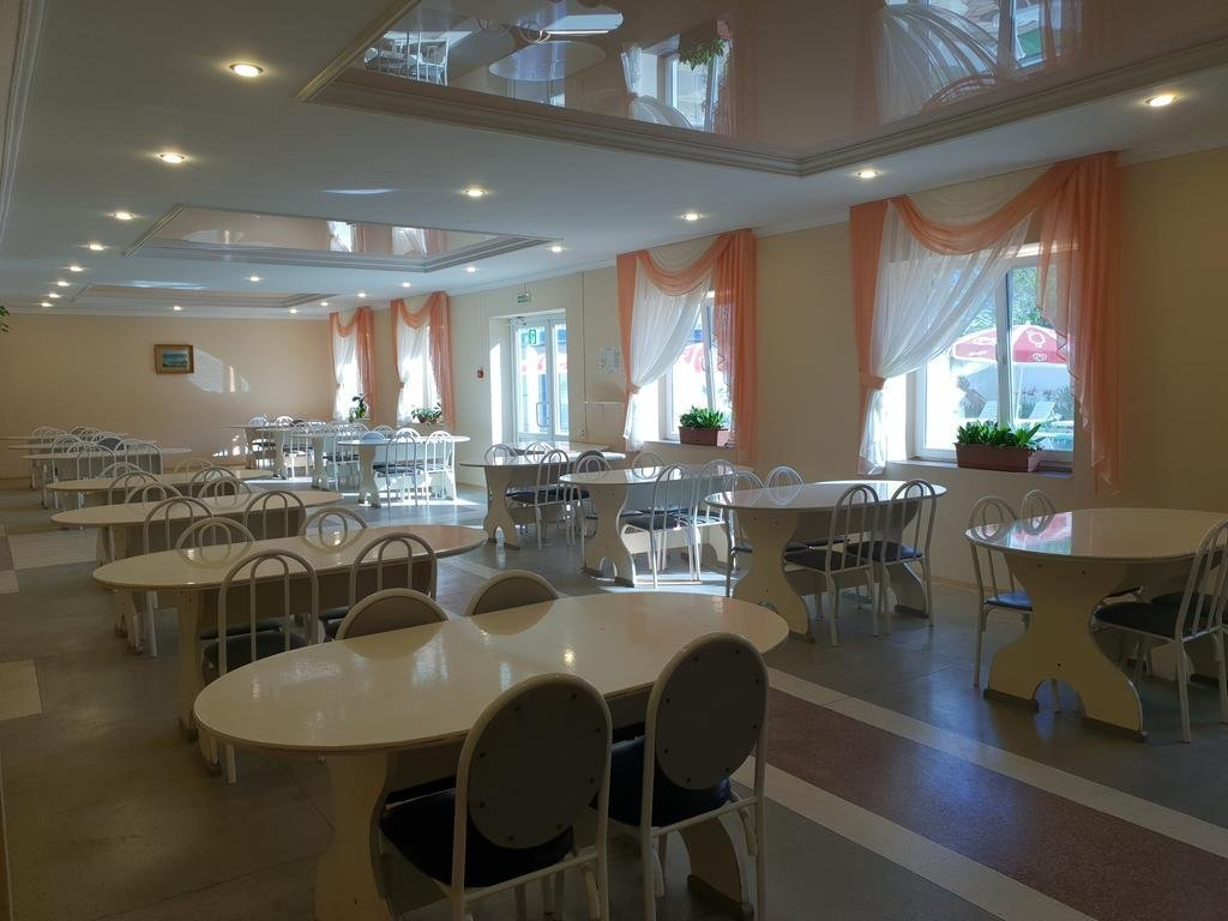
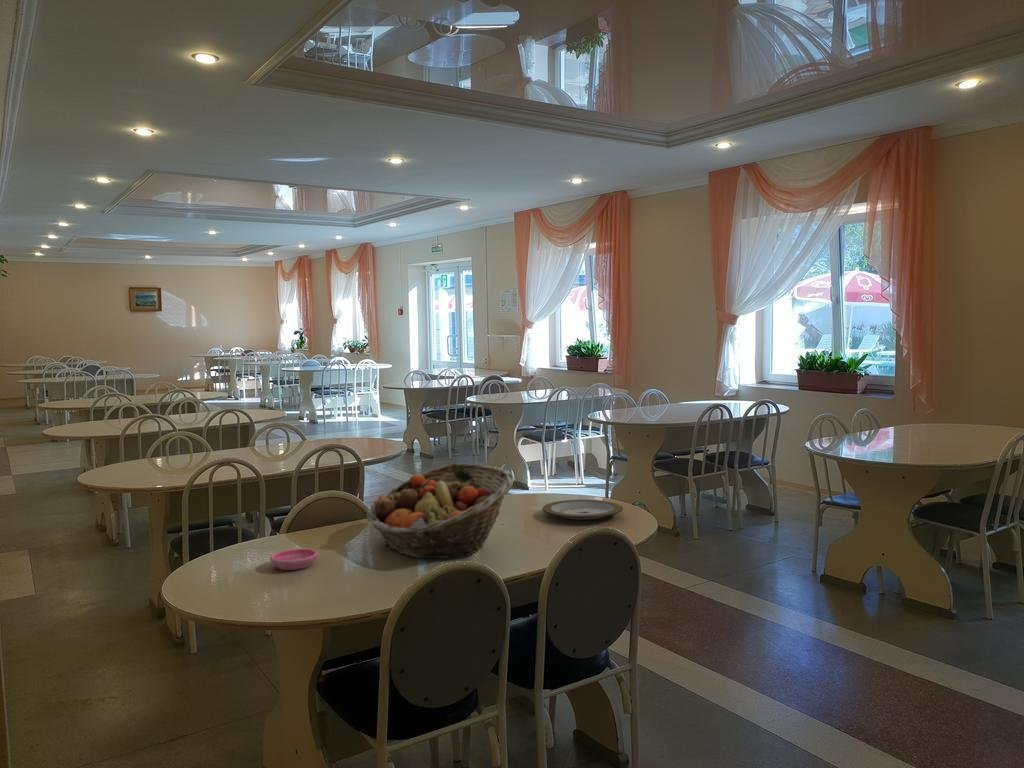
+ fruit basket [366,462,515,559]
+ saucer [269,547,319,571]
+ plate [541,499,624,521]
